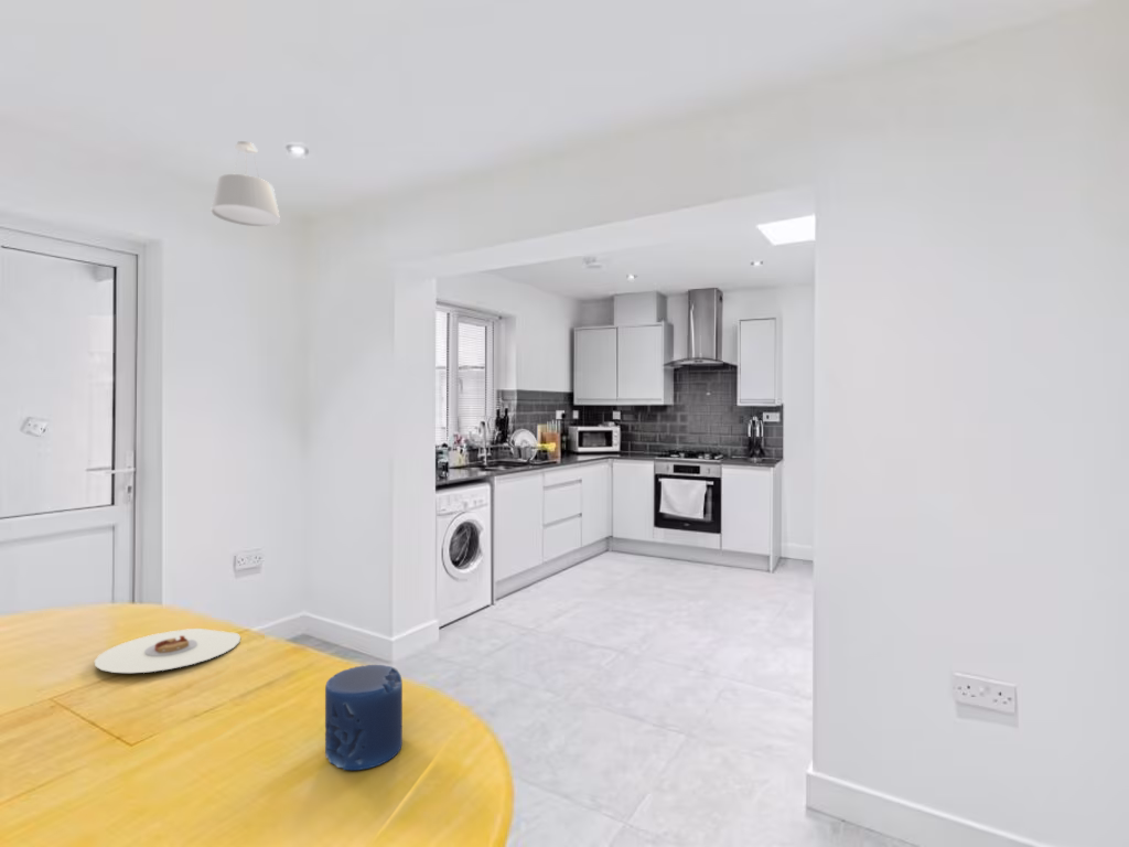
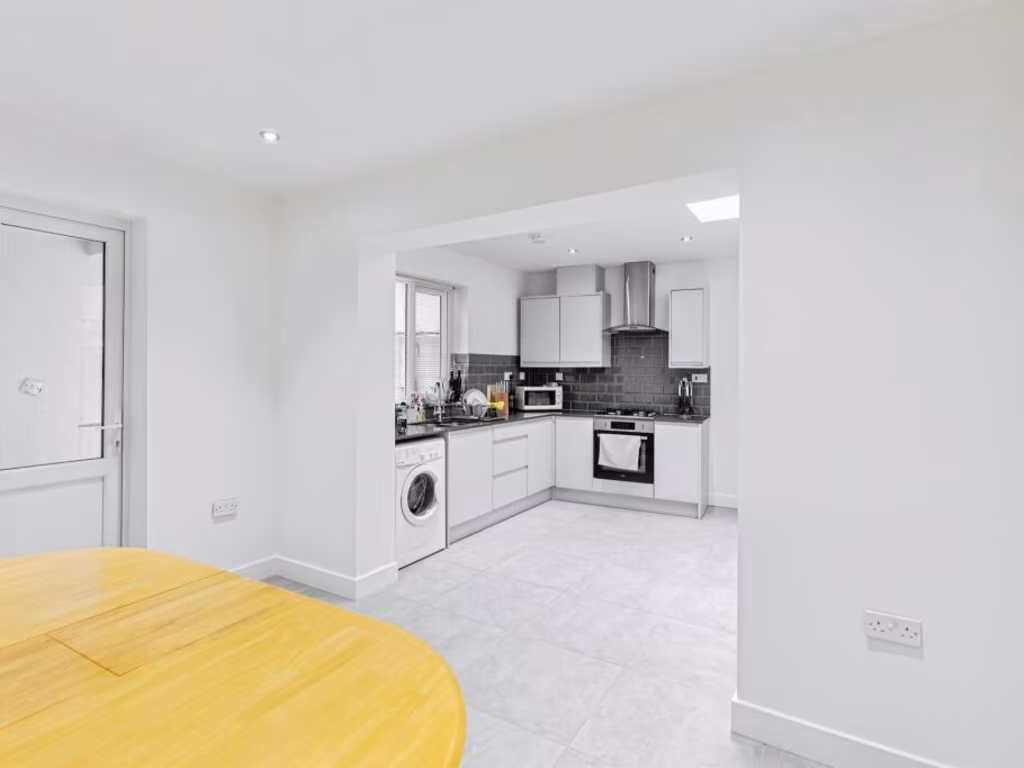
- plate [94,628,241,674]
- pendant light [209,140,281,227]
- candle [324,664,404,771]
